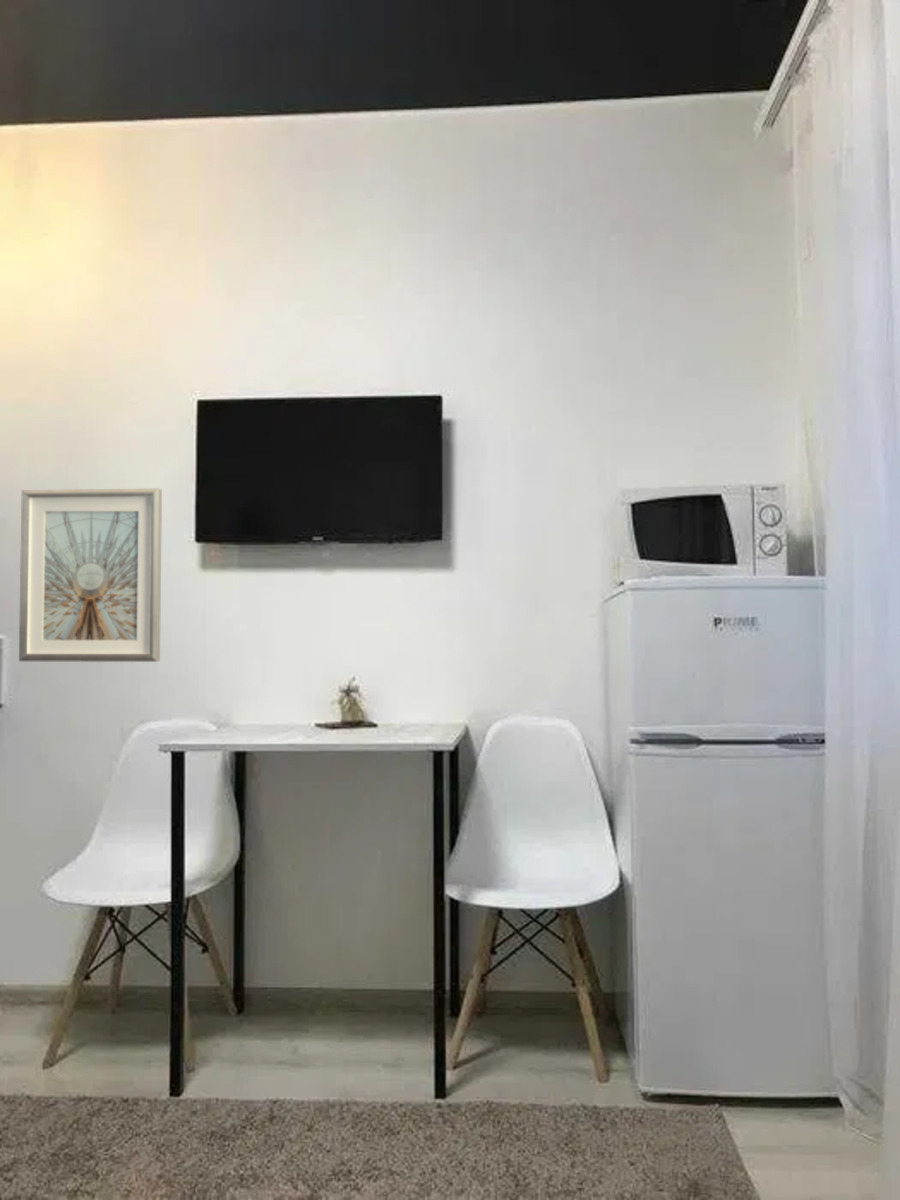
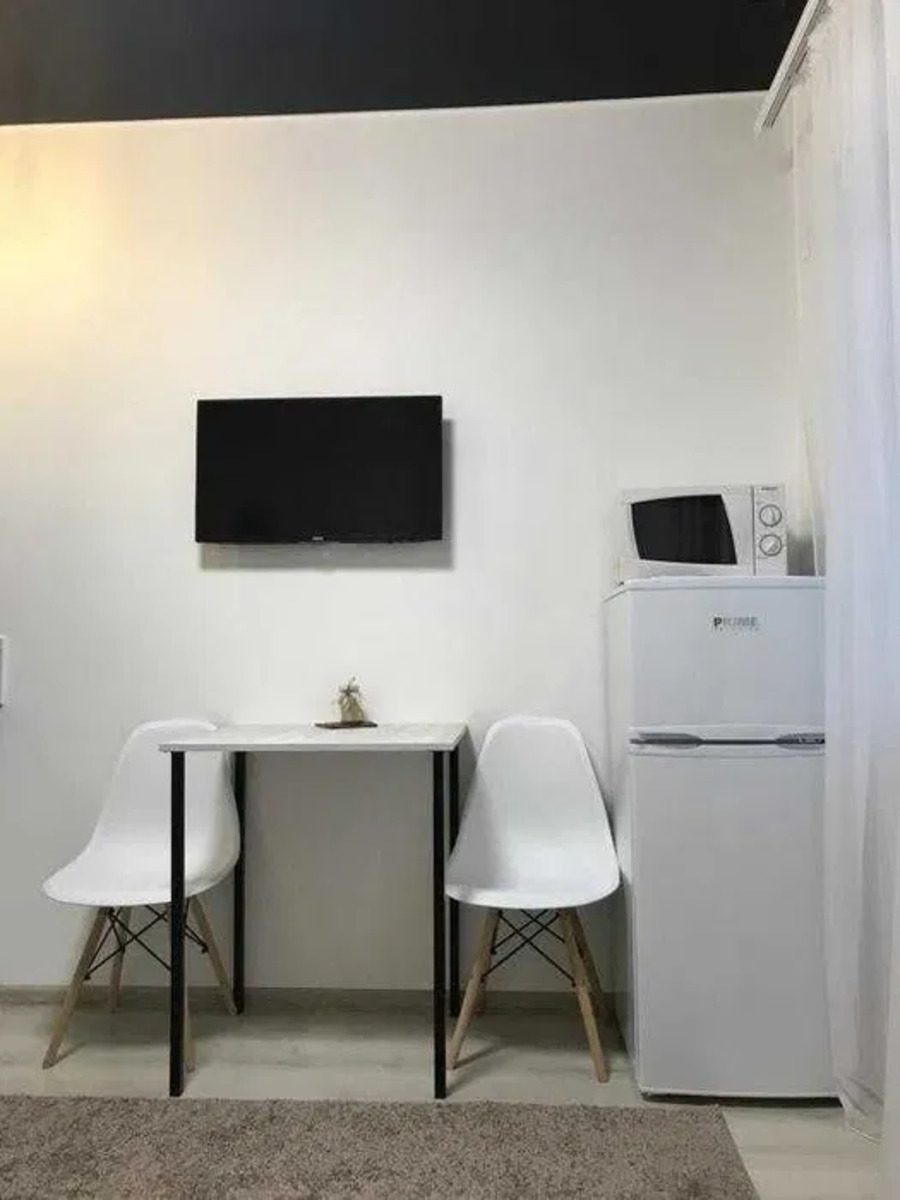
- picture frame [18,488,163,663]
